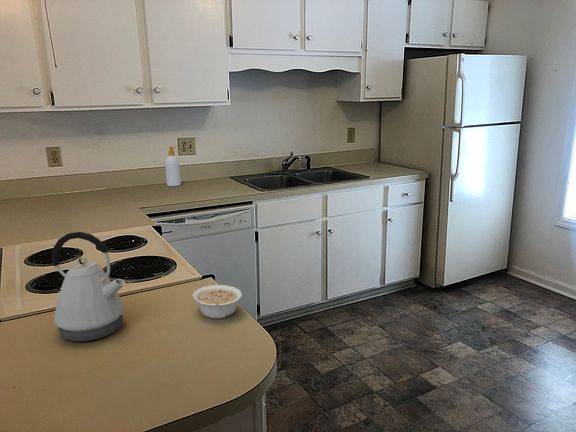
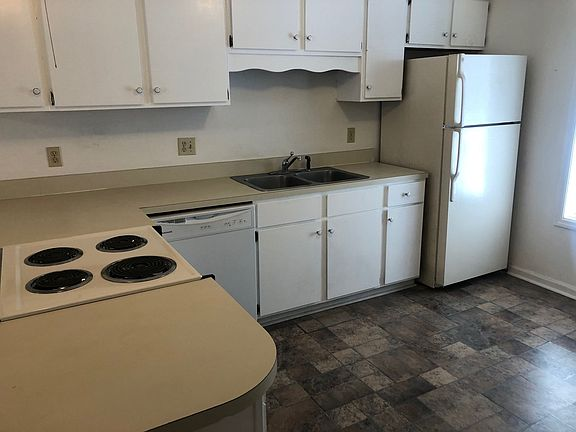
- soap bottle [164,146,182,187]
- kettle [50,231,126,342]
- legume [192,284,243,319]
